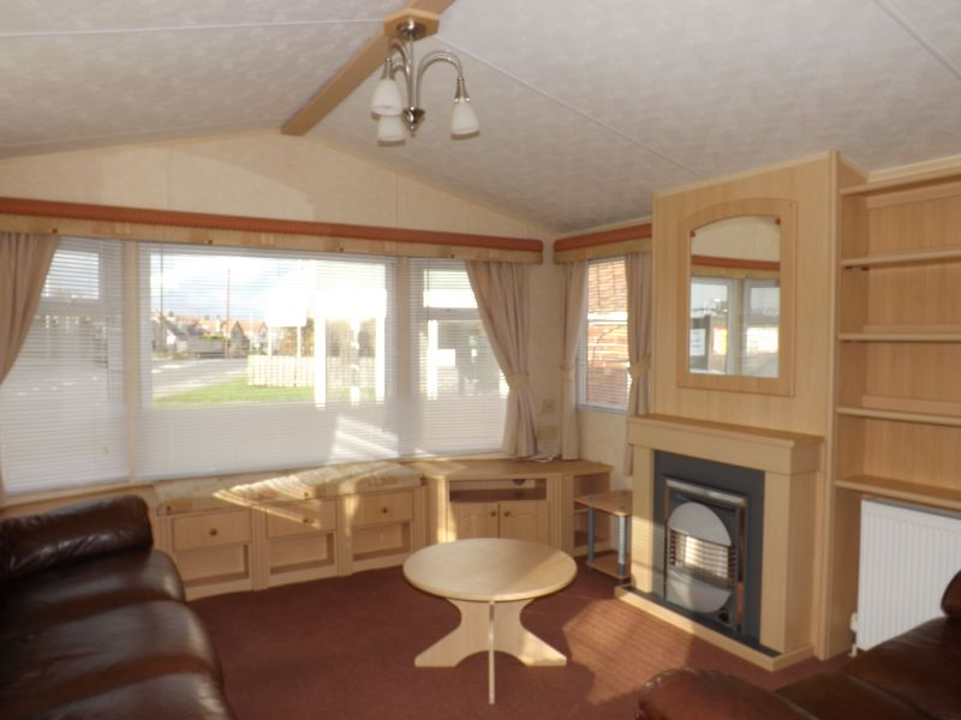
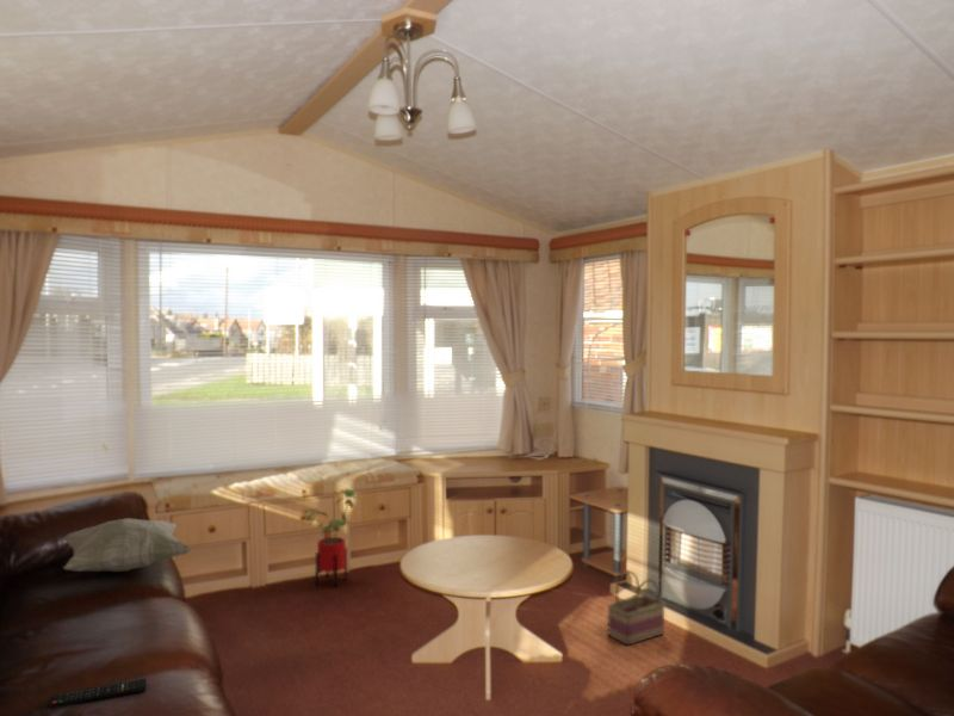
+ basket [606,569,667,647]
+ house plant [302,488,363,588]
+ decorative pillow [62,517,192,573]
+ remote control [48,677,147,709]
